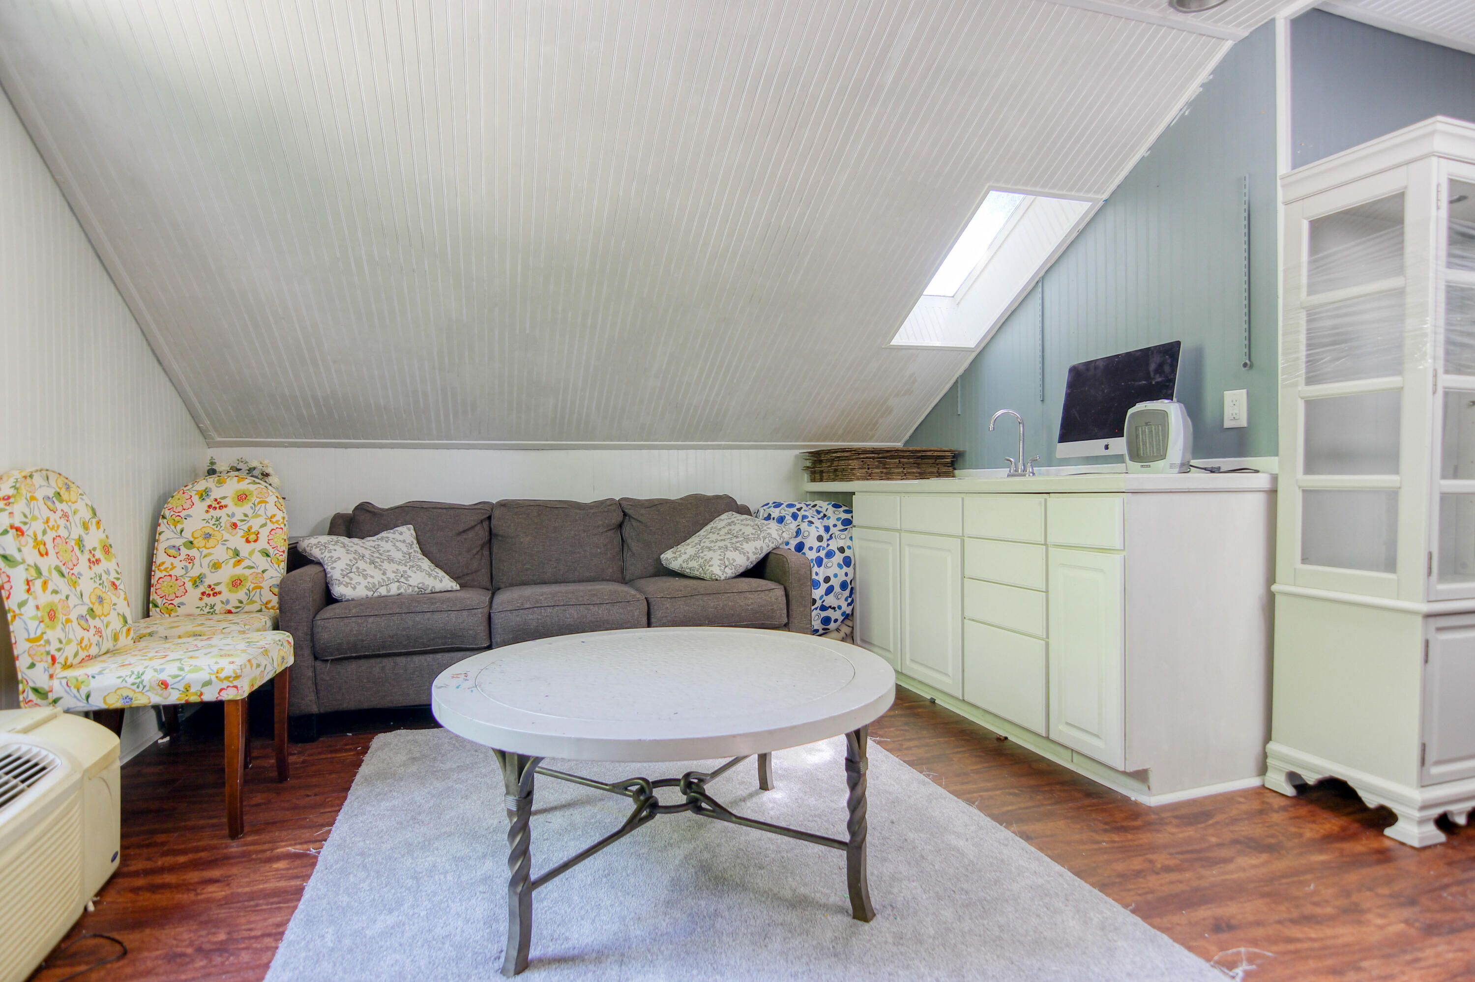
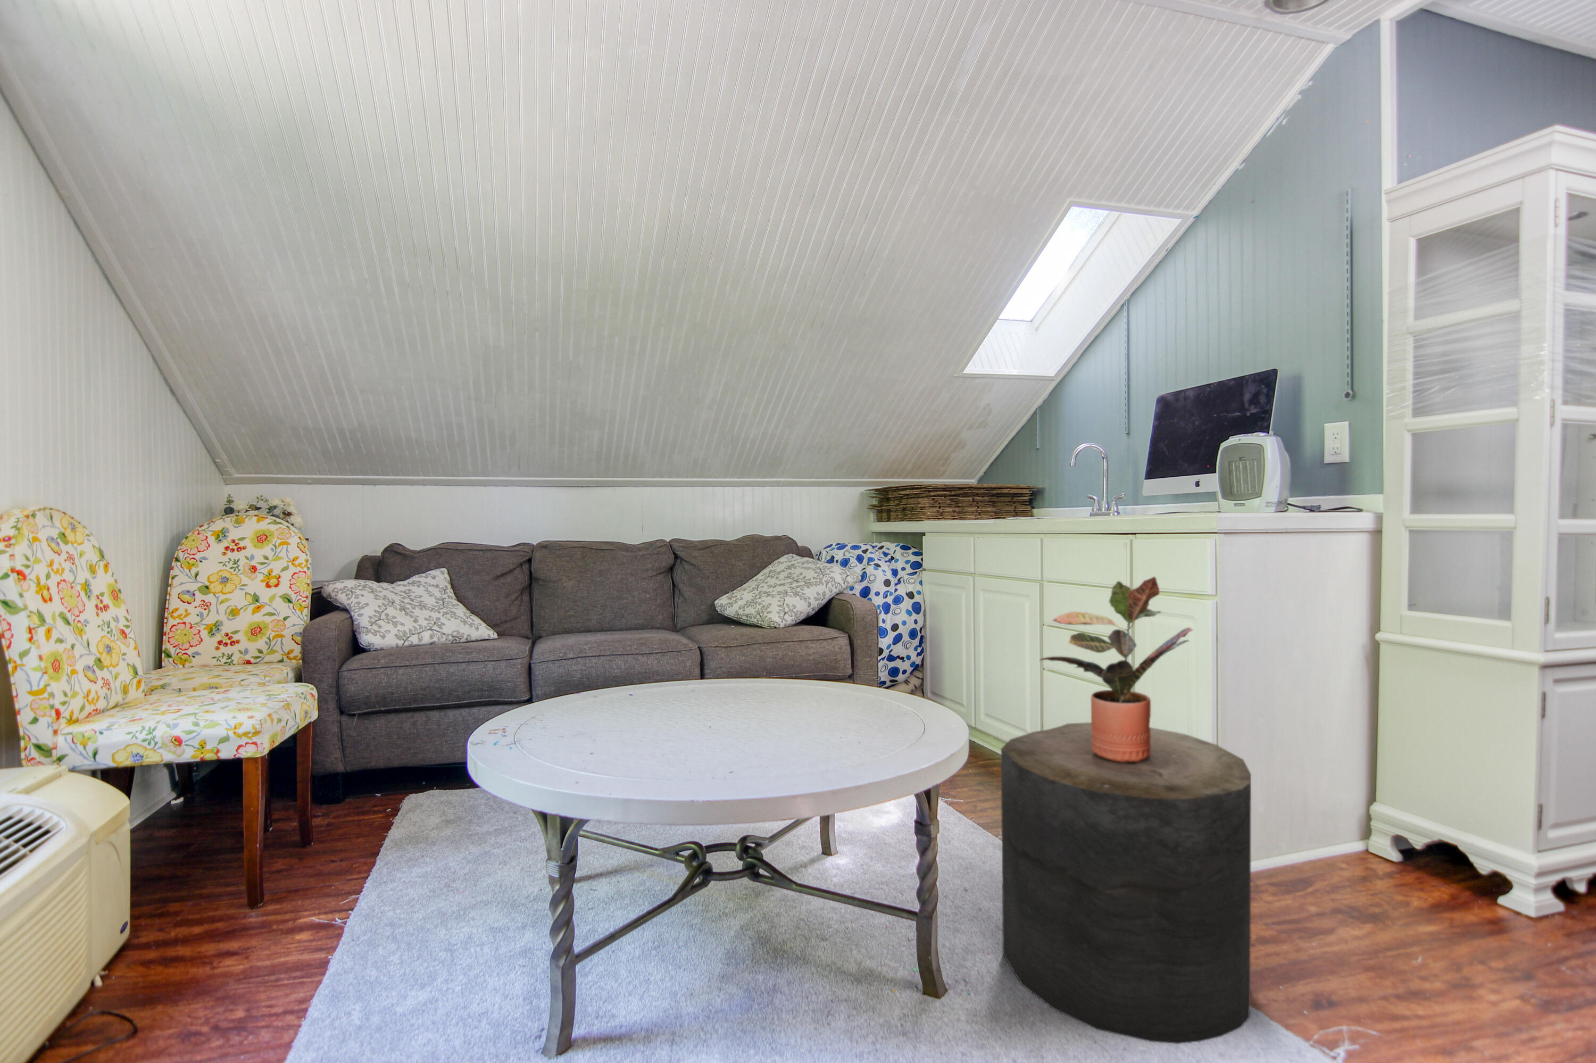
+ potted plant [1039,577,1194,764]
+ stool [1001,723,1252,1044]
